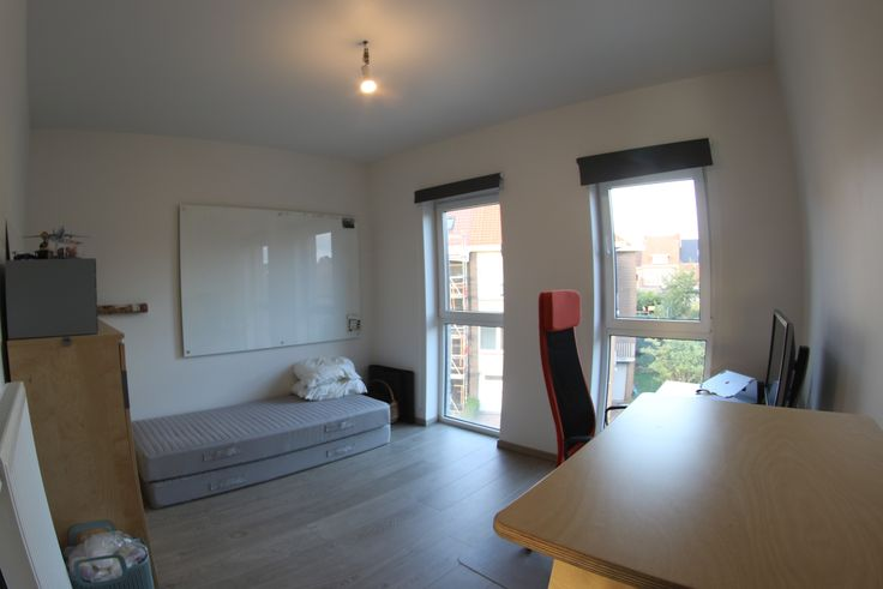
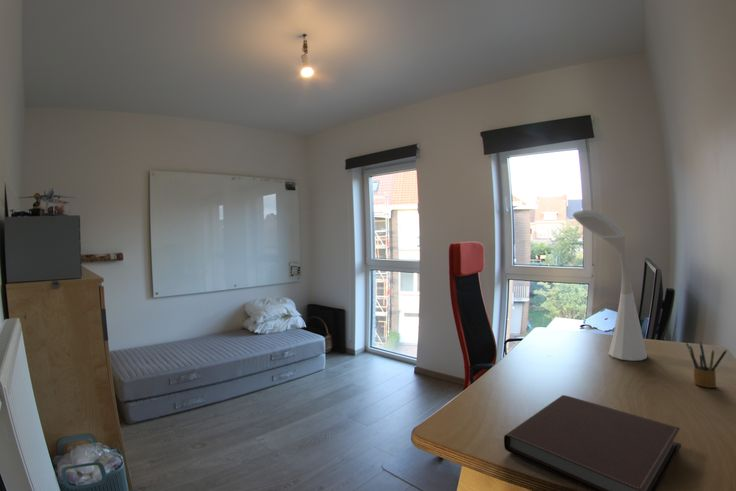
+ pencil box [685,341,728,389]
+ notebook [503,394,681,491]
+ desk lamp [572,209,648,362]
